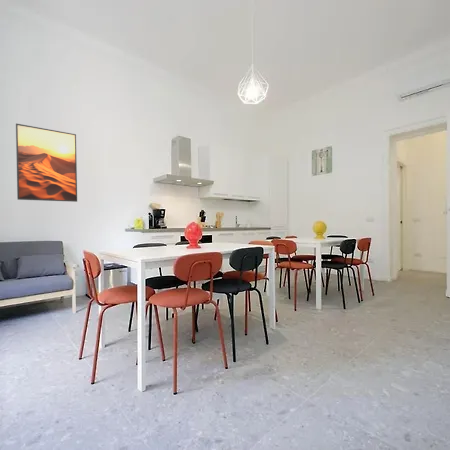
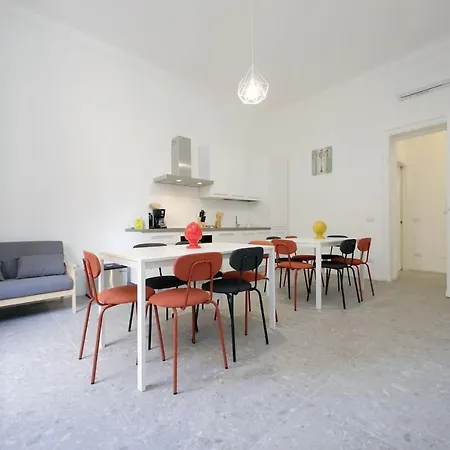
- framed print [15,123,78,203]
